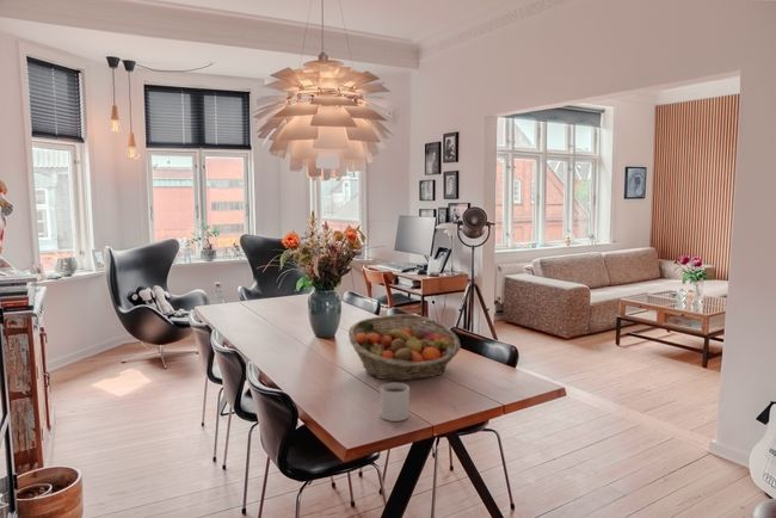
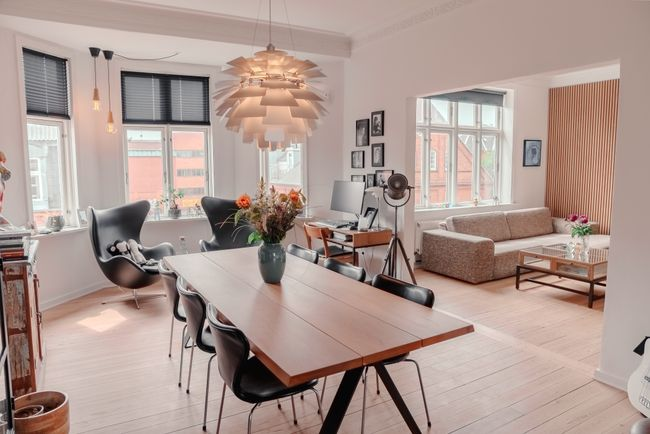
- fruit basket [347,314,462,382]
- mug [380,382,411,423]
